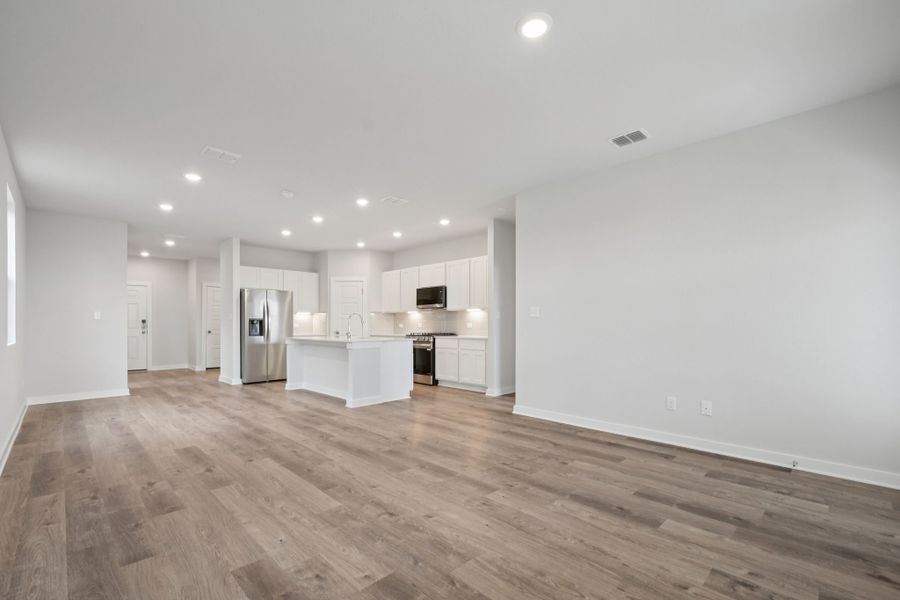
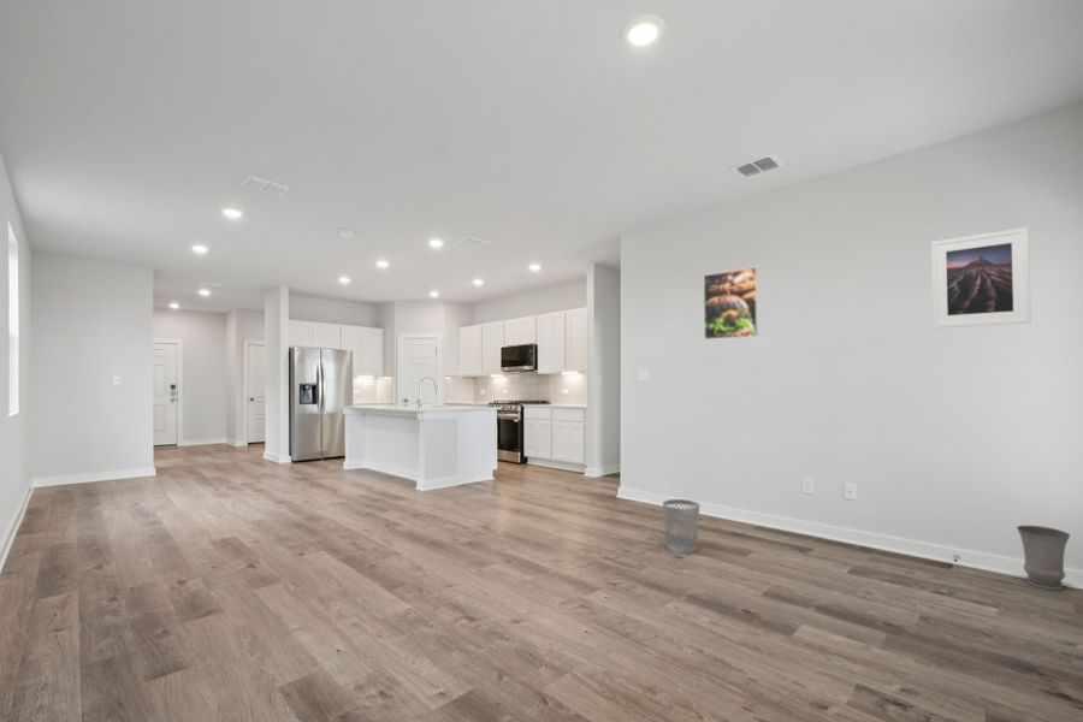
+ vase [1016,525,1071,592]
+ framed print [703,266,759,341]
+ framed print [930,226,1032,330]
+ wastebasket [662,498,700,555]
